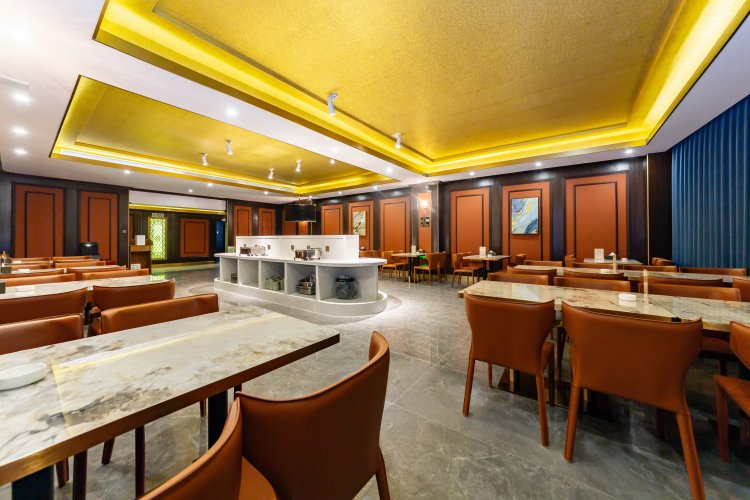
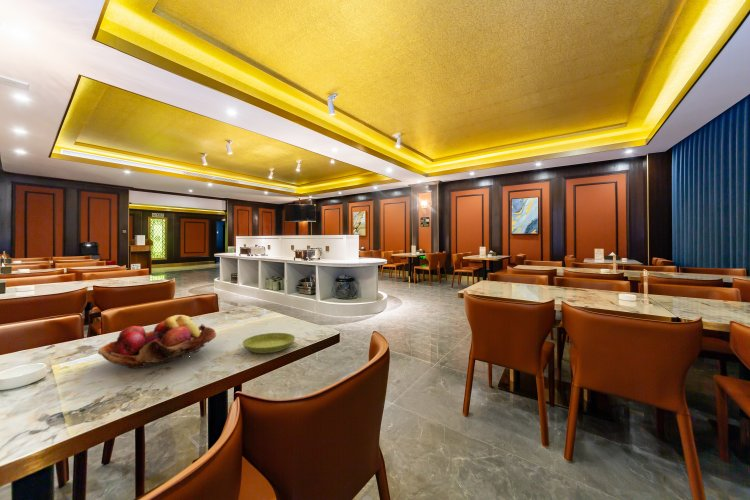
+ fruit basket [97,314,217,369]
+ saucer [241,332,296,354]
